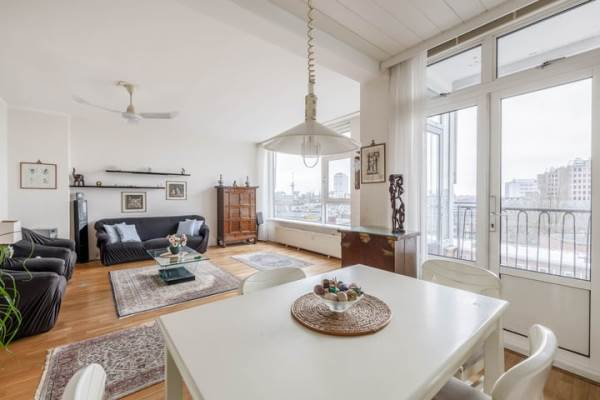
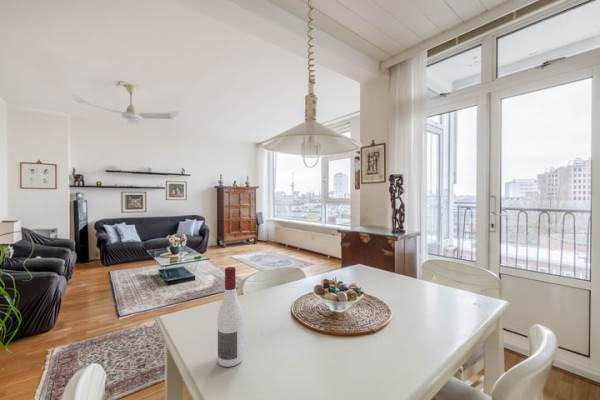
+ alcohol [217,266,244,368]
